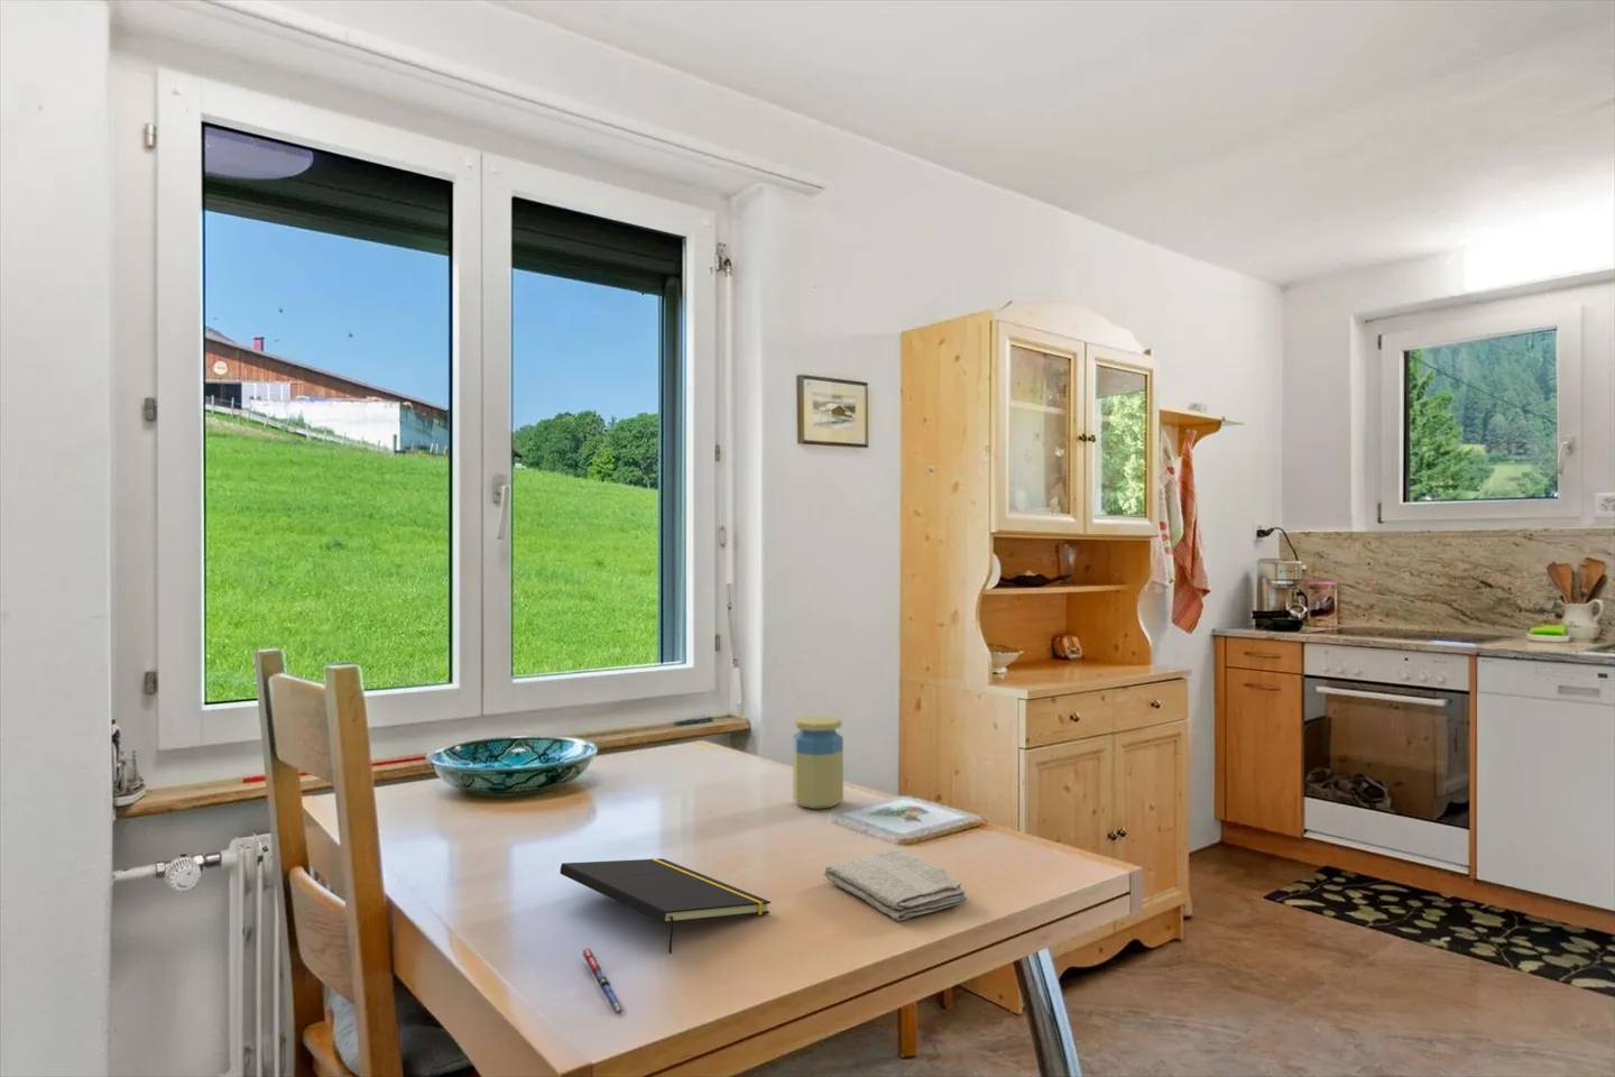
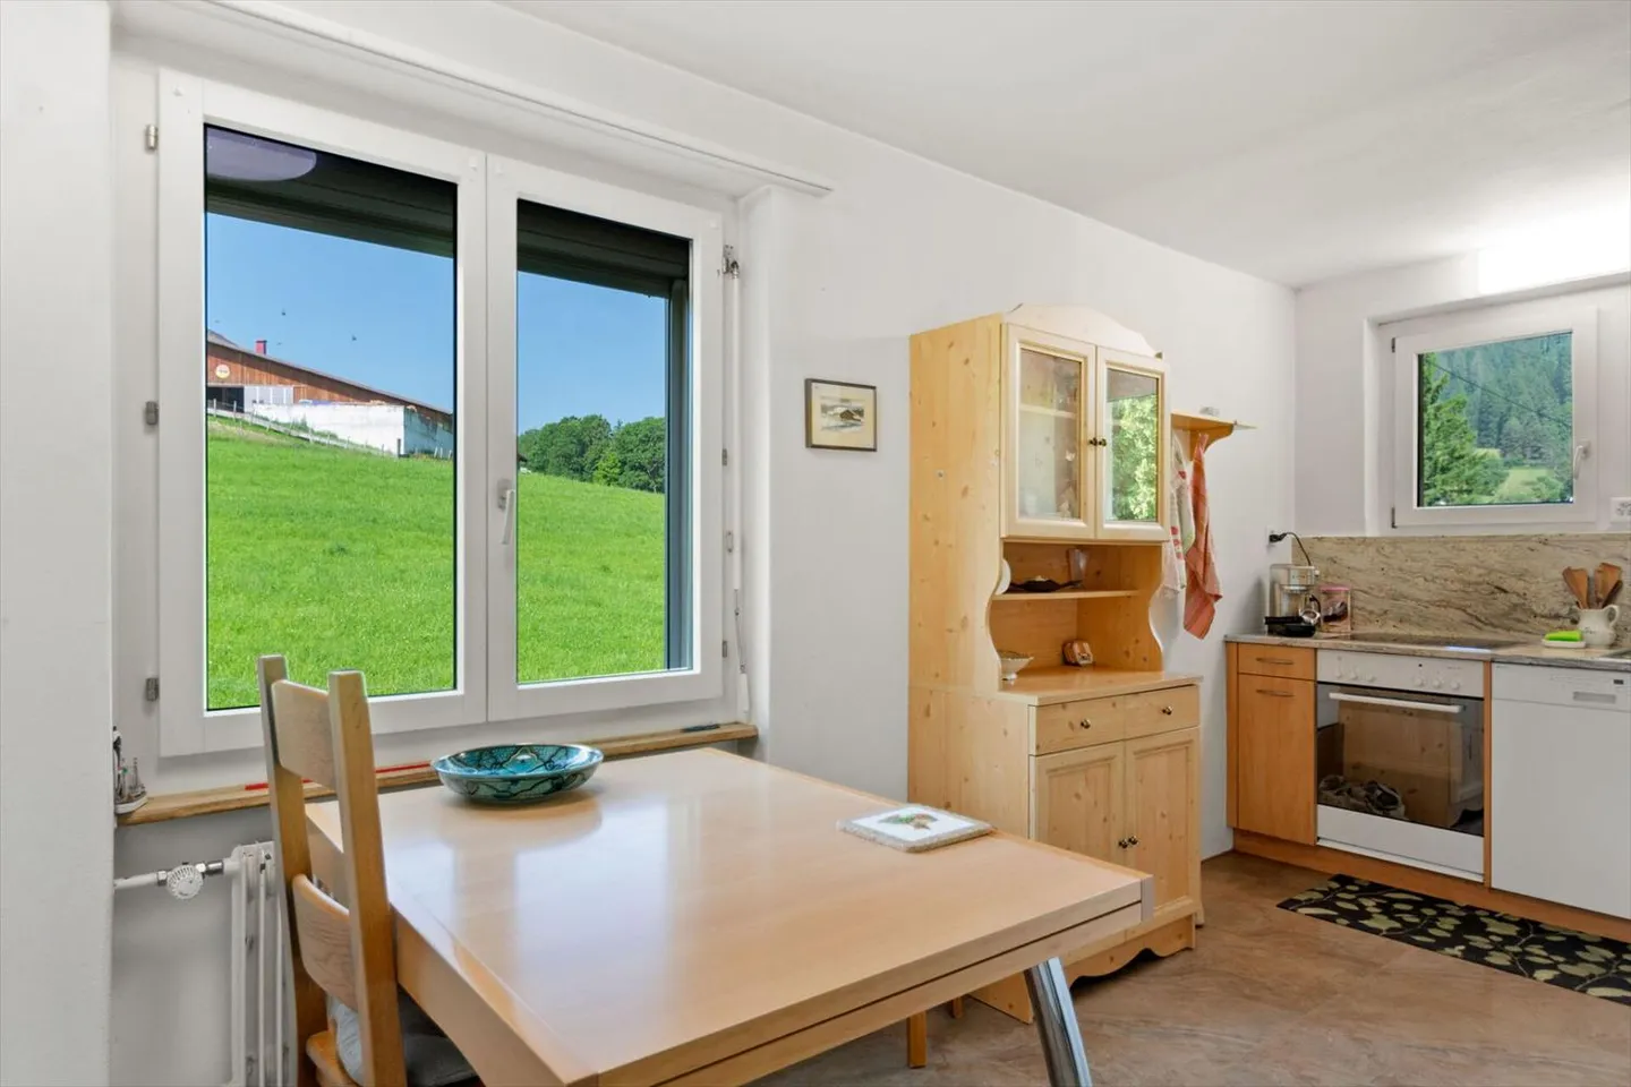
- notepad [559,857,771,954]
- pen [579,947,627,1014]
- jar [792,715,845,810]
- washcloth [823,849,969,922]
